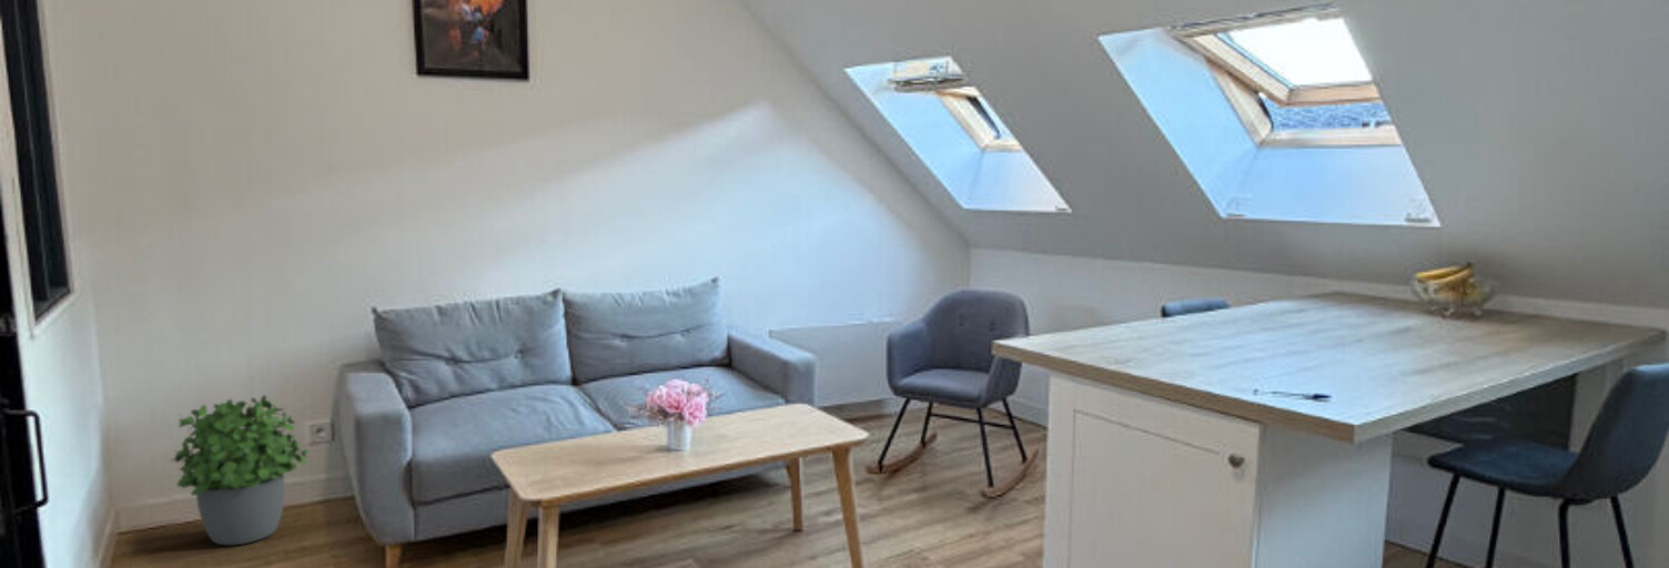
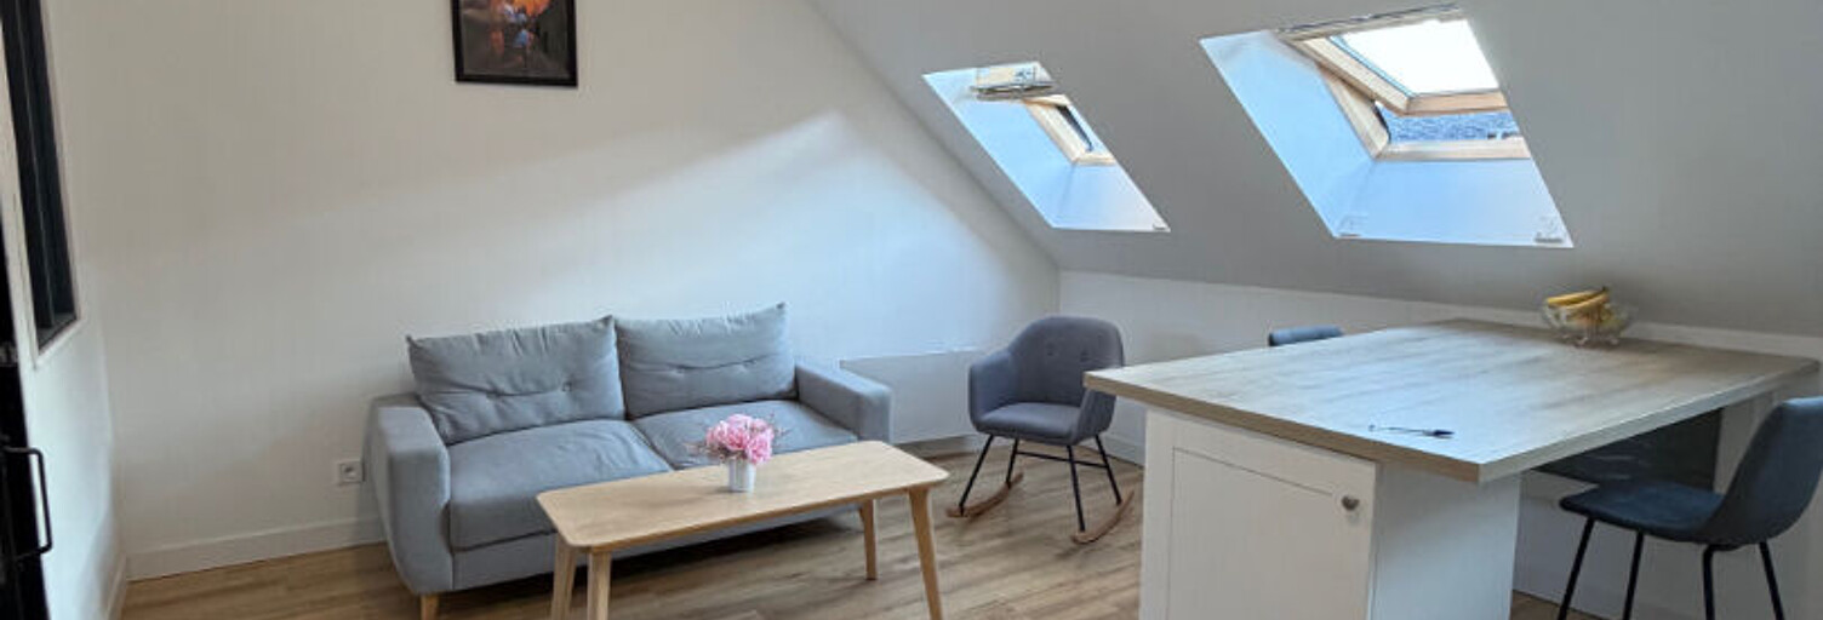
- potted plant [169,394,310,546]
